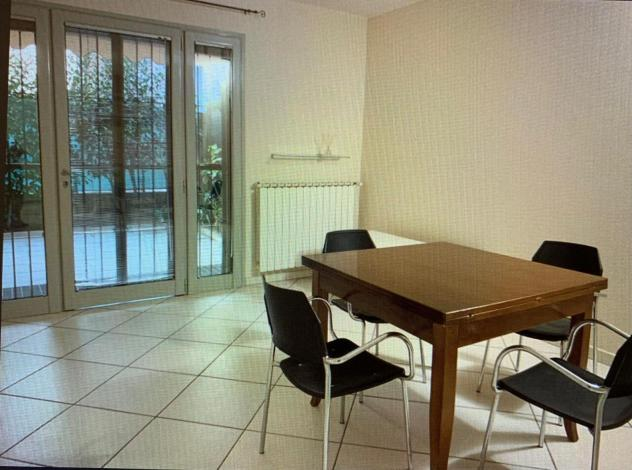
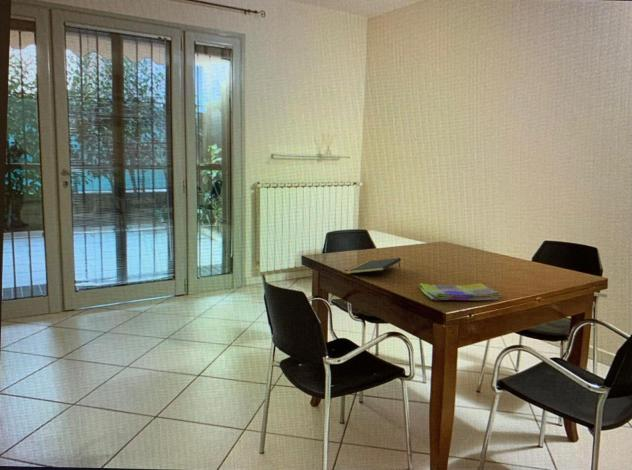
+ notepad [344,257,402,275]
+ dish towel [418,282,503,301]
